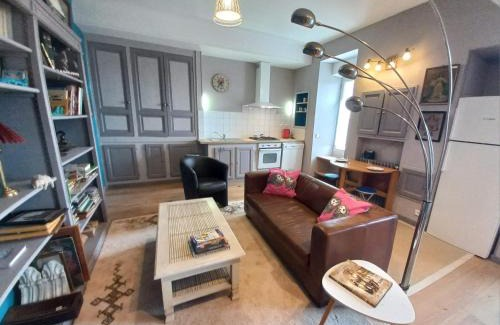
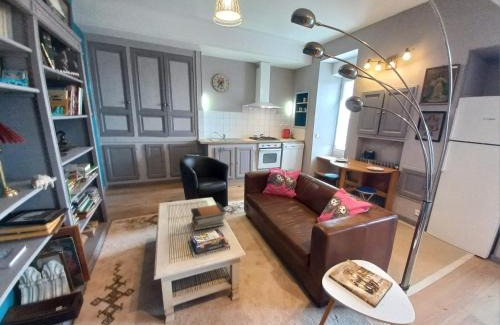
+ book stack [190,203,227,232]
